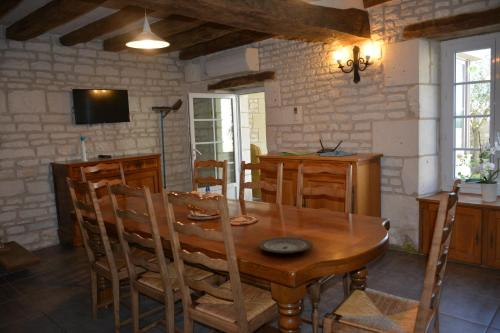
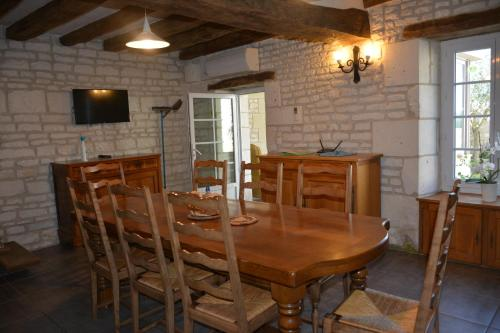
- plate [257,236,314,255]
